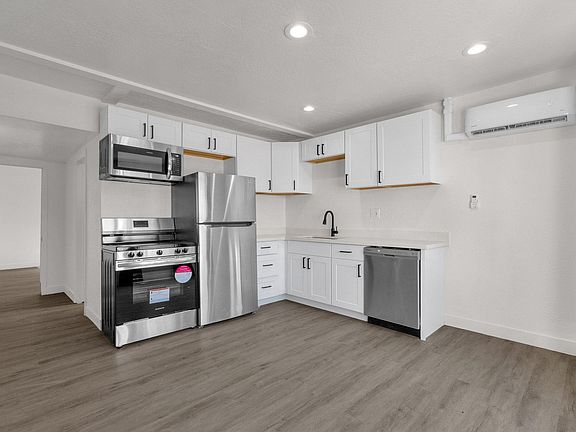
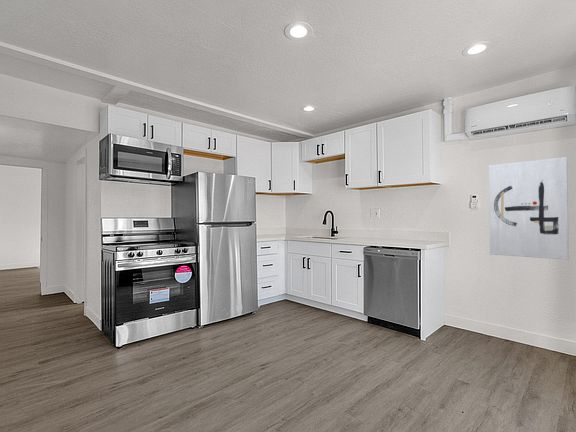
+ wall art [488,156,570,261]
